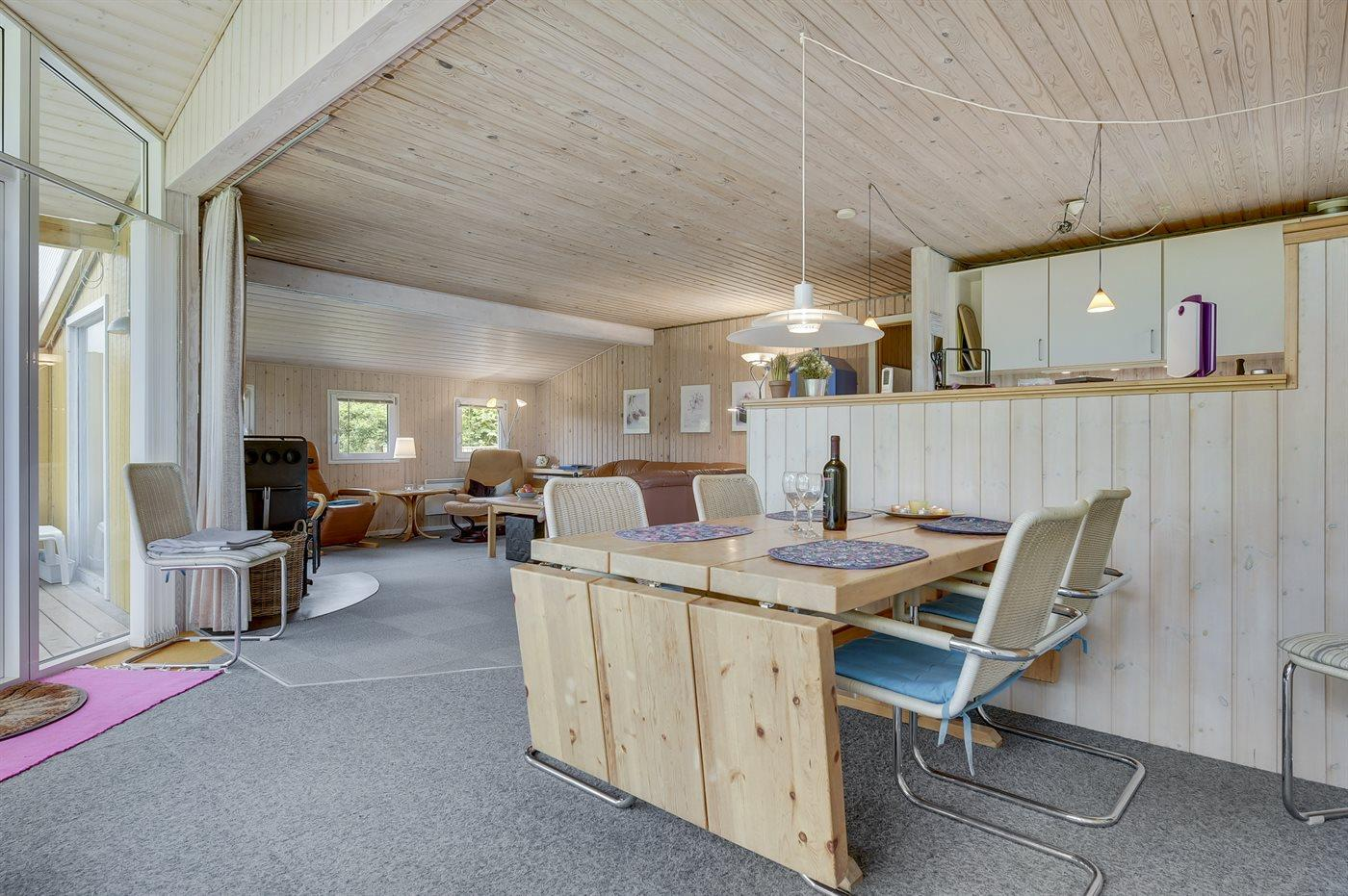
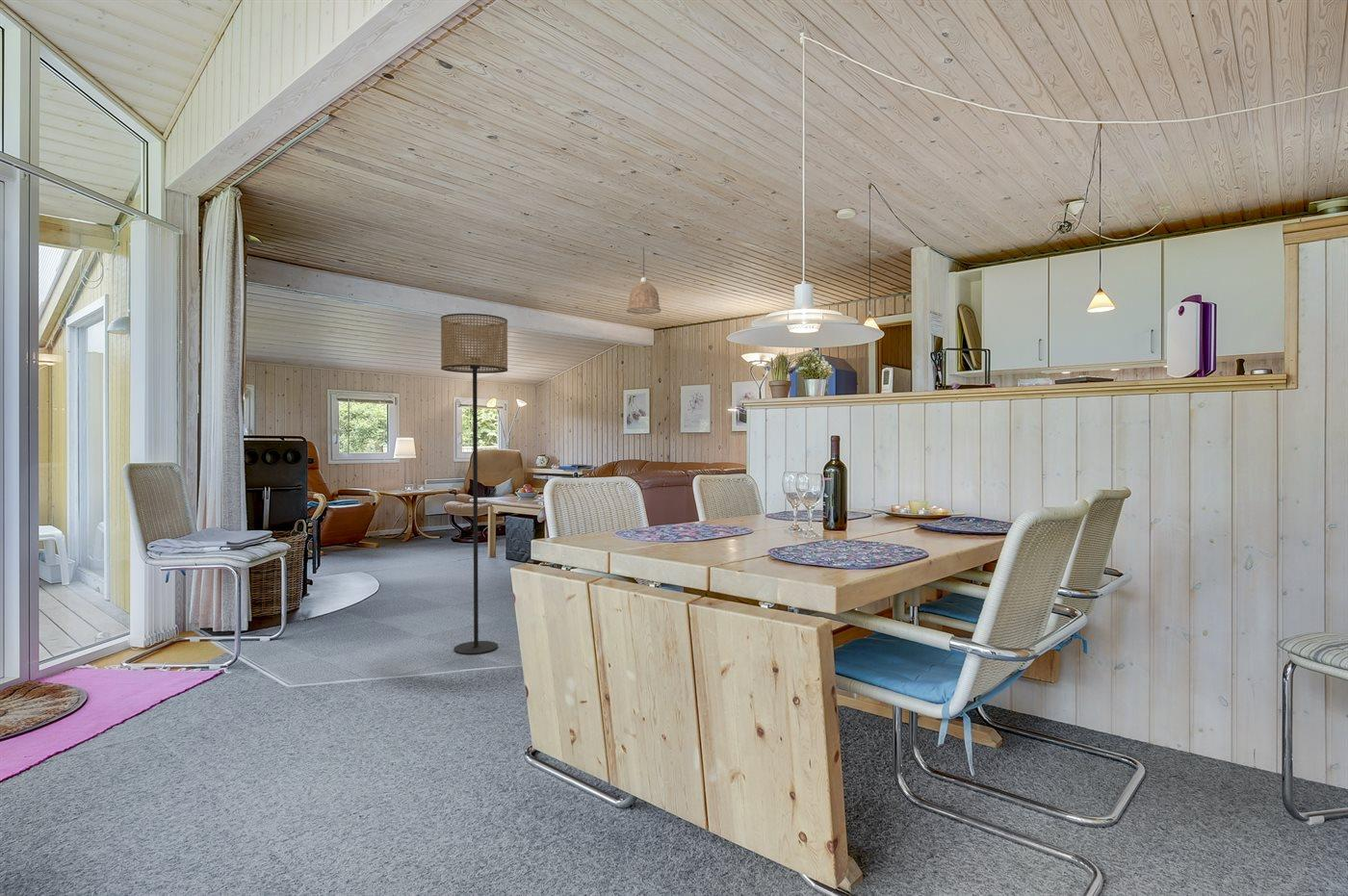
+ pendant lamp [626,246,661,315]
+ floor lamp [440,313,508,655]
